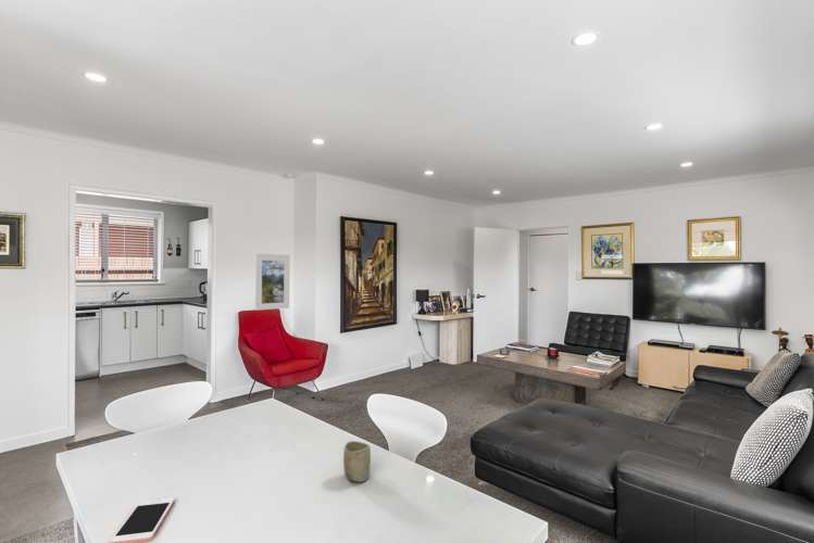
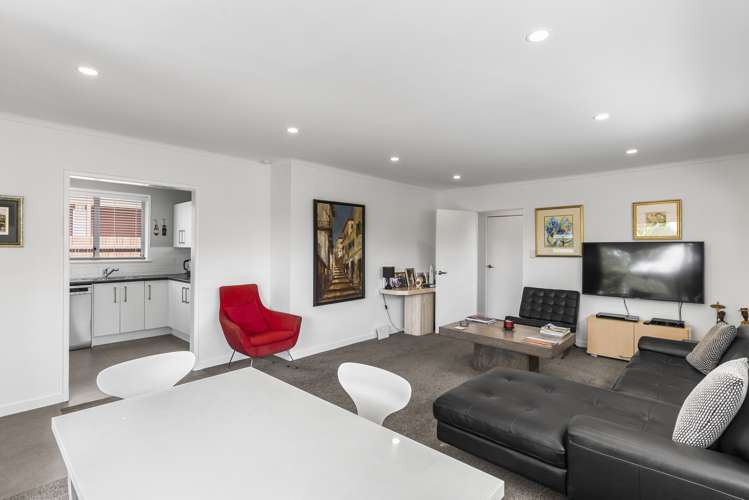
- cell phone [109,496,176,543]
- cup [342,440,372,483]
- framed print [254,253,290,312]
